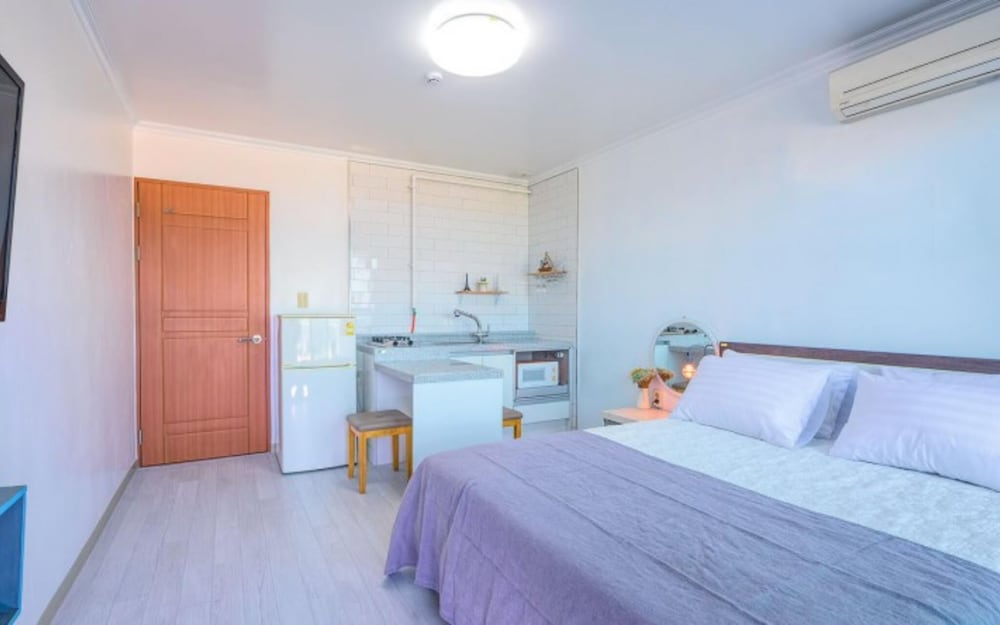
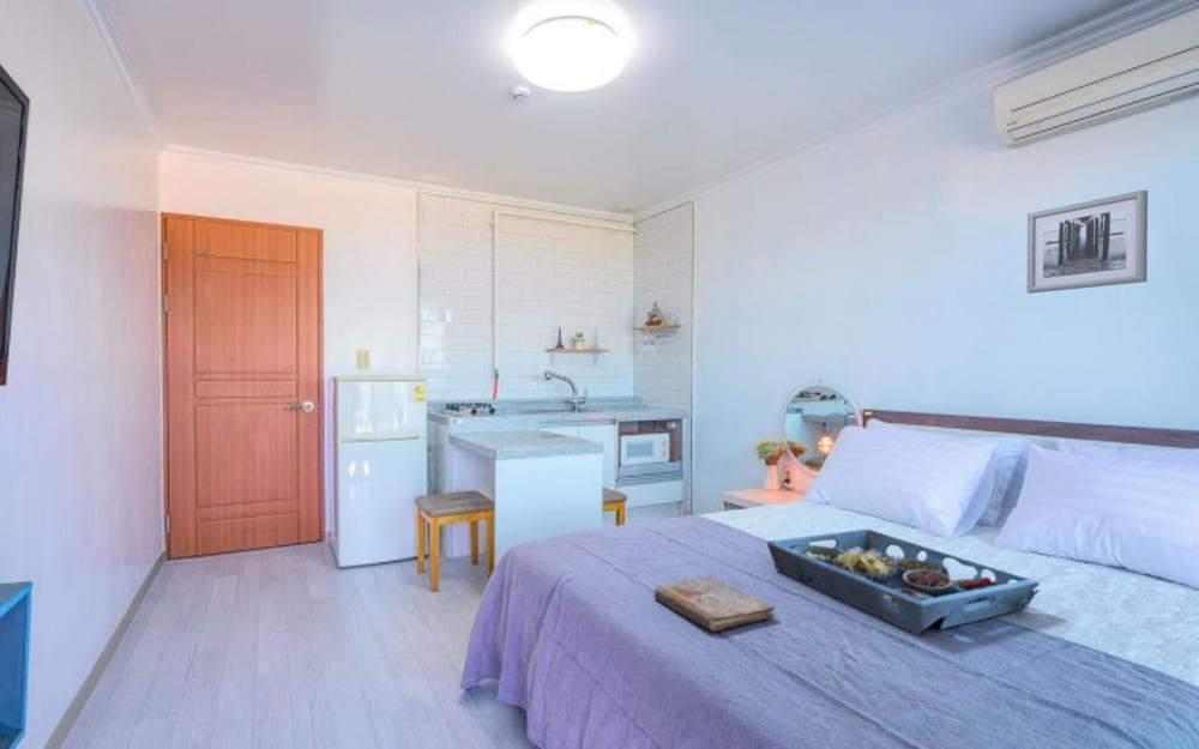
+ serving tray [766,528,1041,636]
+ book [653,574,776,633]
+ wall art [1026,189,1149,295]
